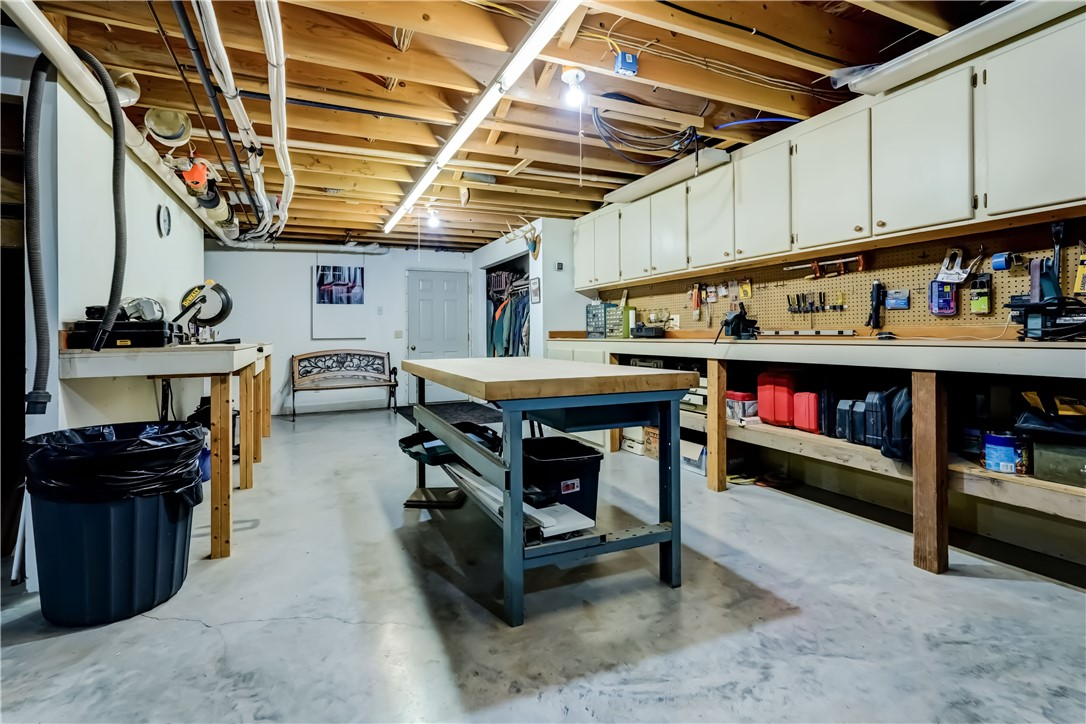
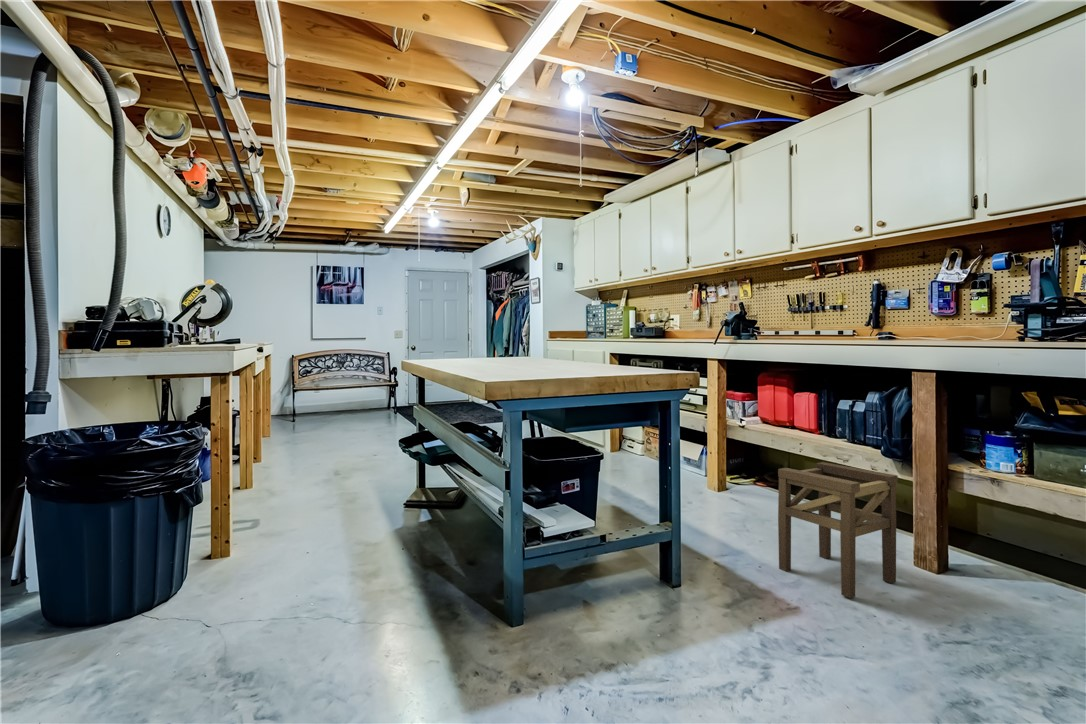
+ stool [777,461,899,599]
